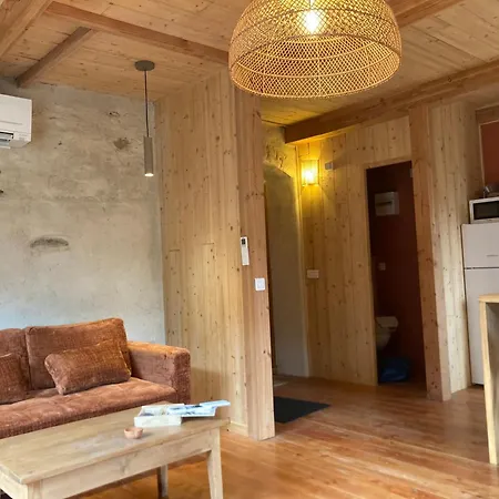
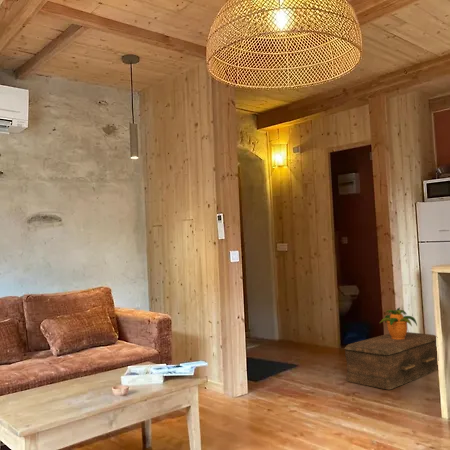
+ potted plant [378,307,418,339]
+ storage box [343,331,439,390]
